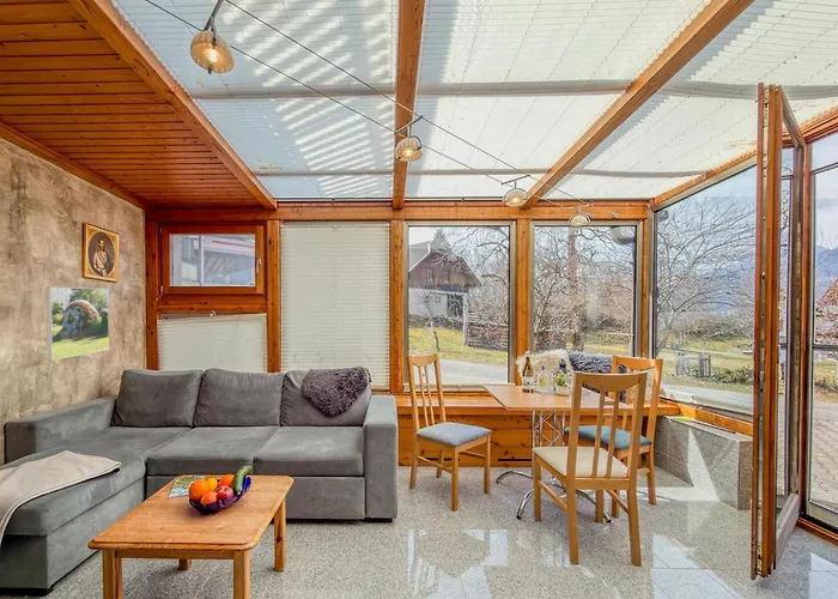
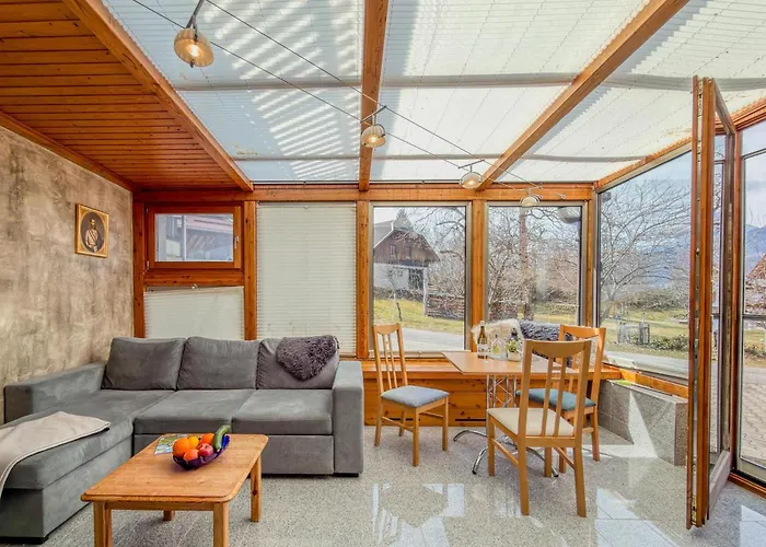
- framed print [45,286,110,362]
